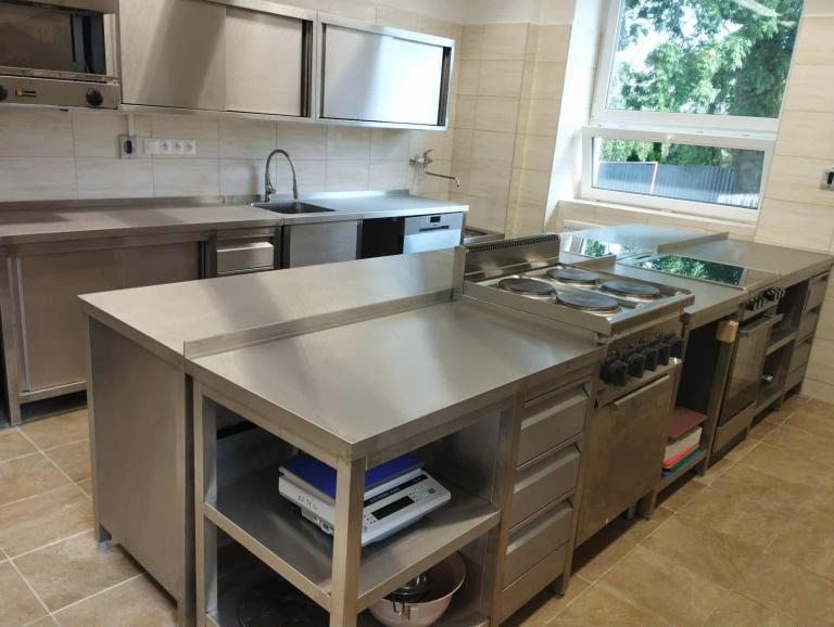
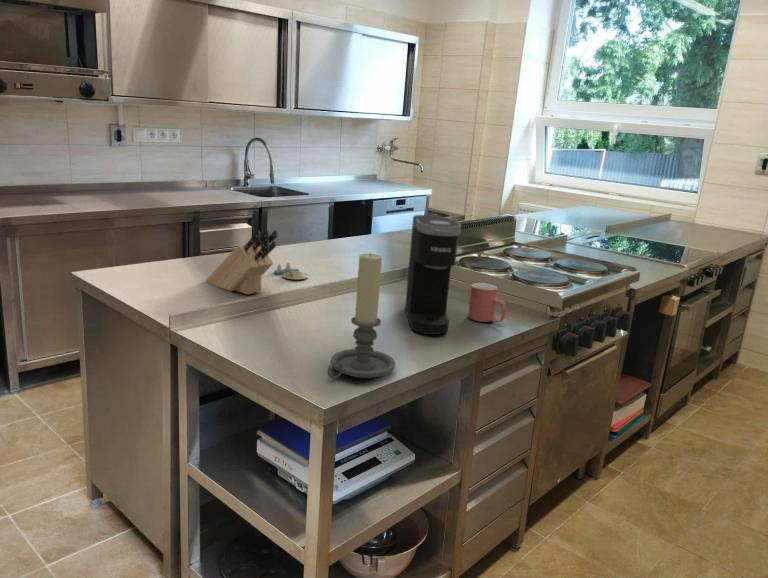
+ candle holder [327,252,396,380]
+ mug [467,282,507,323]
+ coffee maker [404,214,462,336]
+ salt and pepper shaker set [273,261,309,281]
+ knife block [204,229,279,296]
